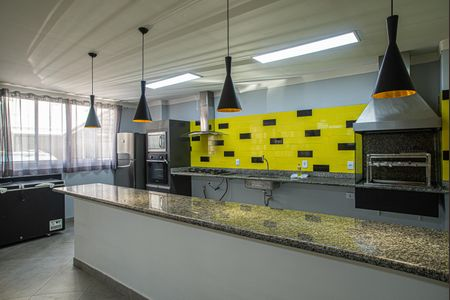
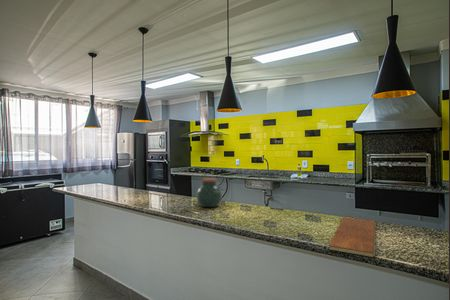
+ jar [196,177,223,208]
+ chopping board [328,216,377,258]
